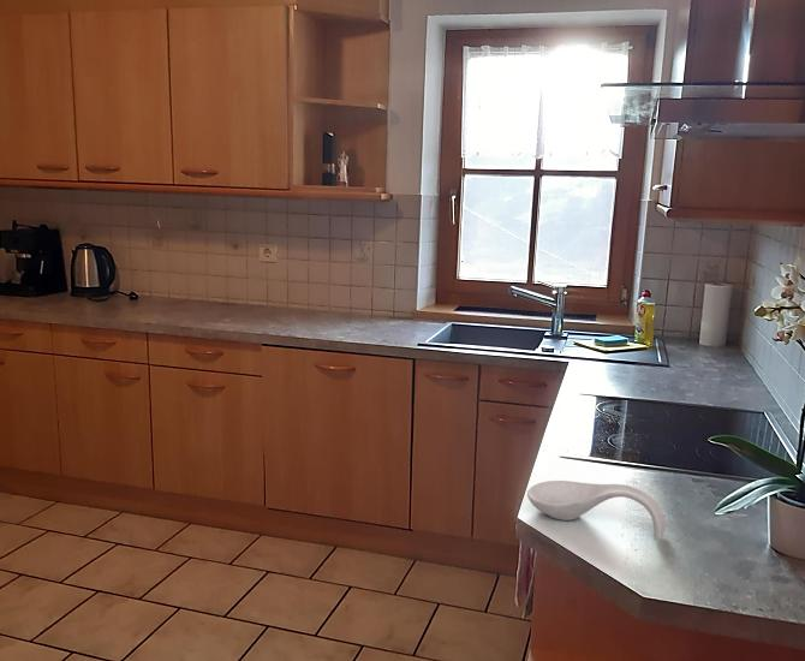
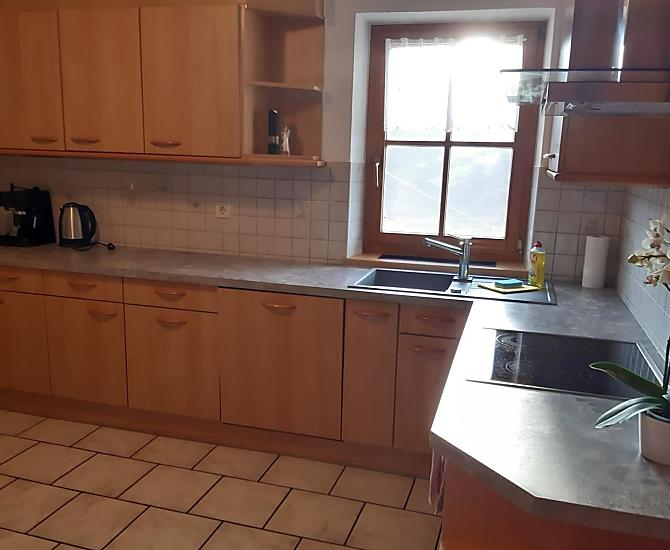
- spoon rest [526,480,667,541]
